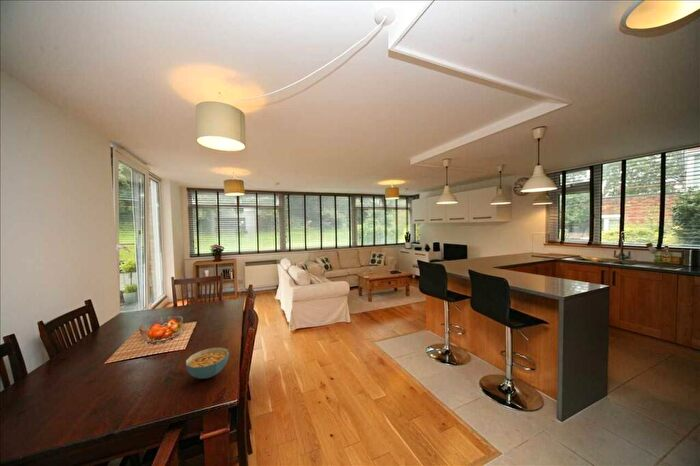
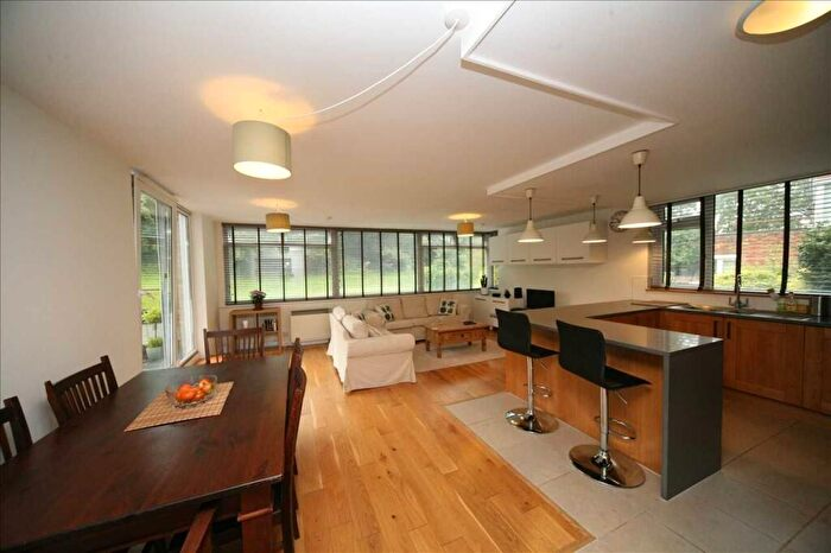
- cereal bowl [185,347,230,380]
